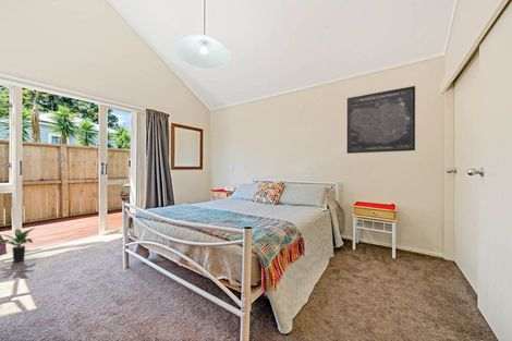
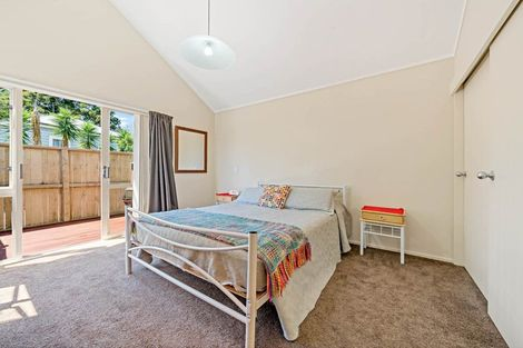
- potted plant [0,227,36,264]
- wall art [346,85,416,155]
